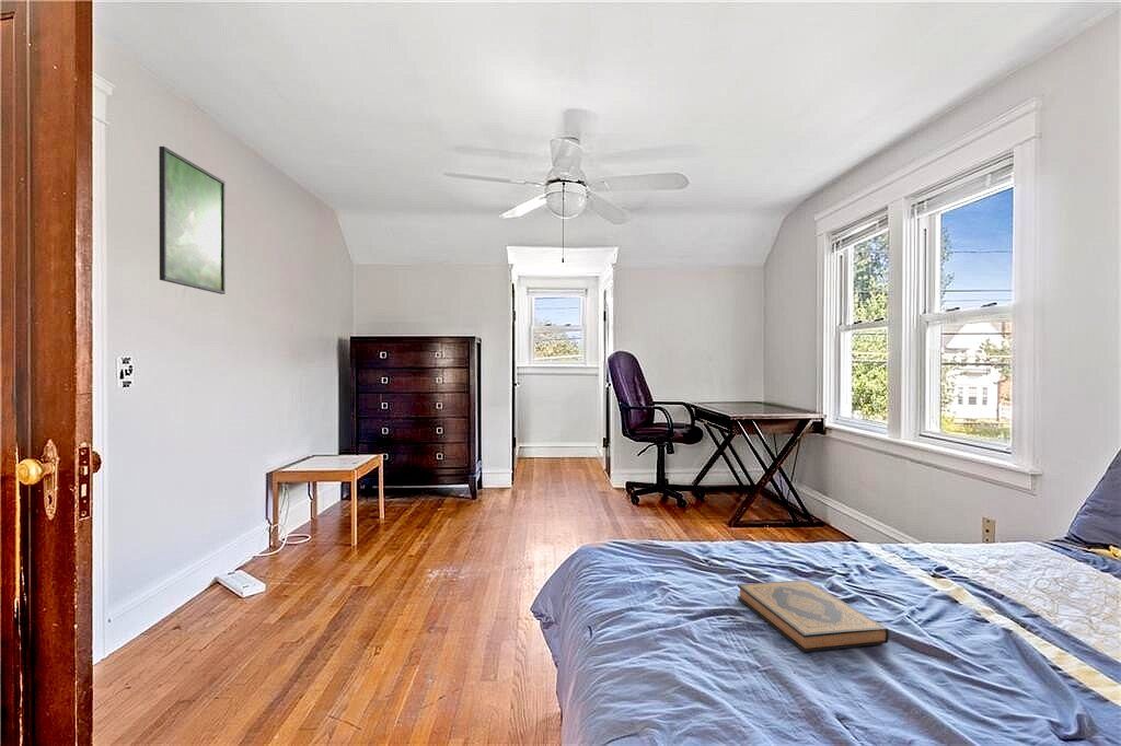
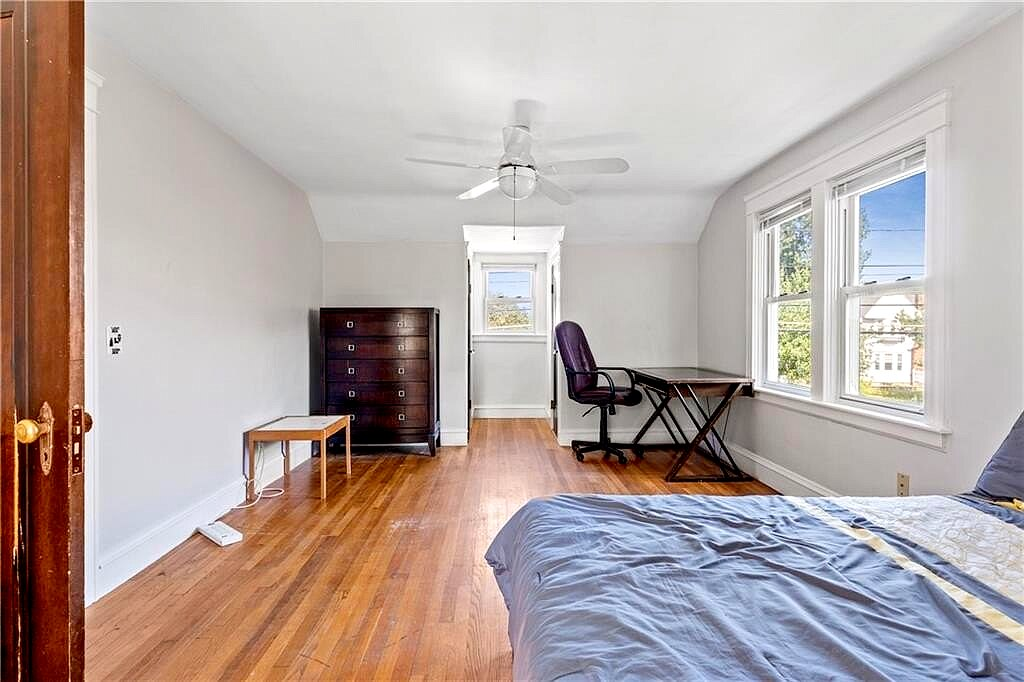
- hardback book [737,580,890,653]
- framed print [158,145,227,295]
